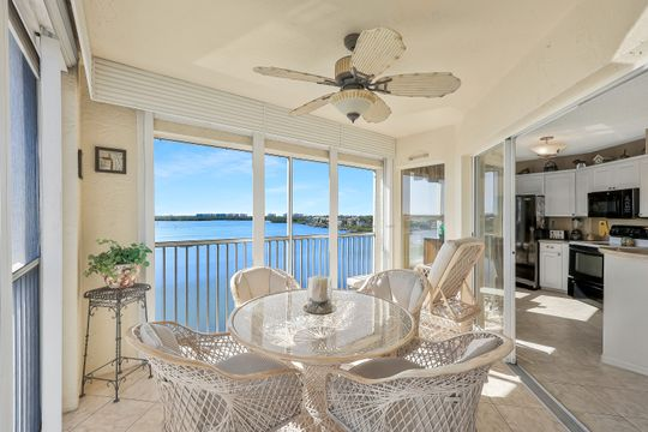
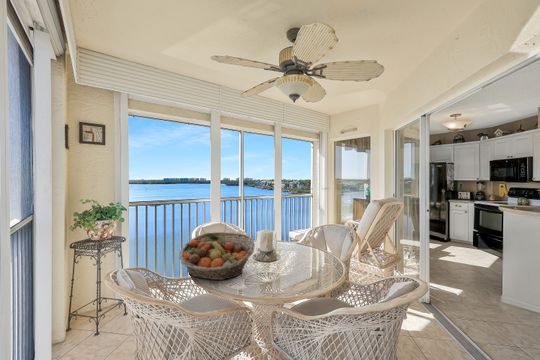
+ fruit basket [178,231,256,281]
